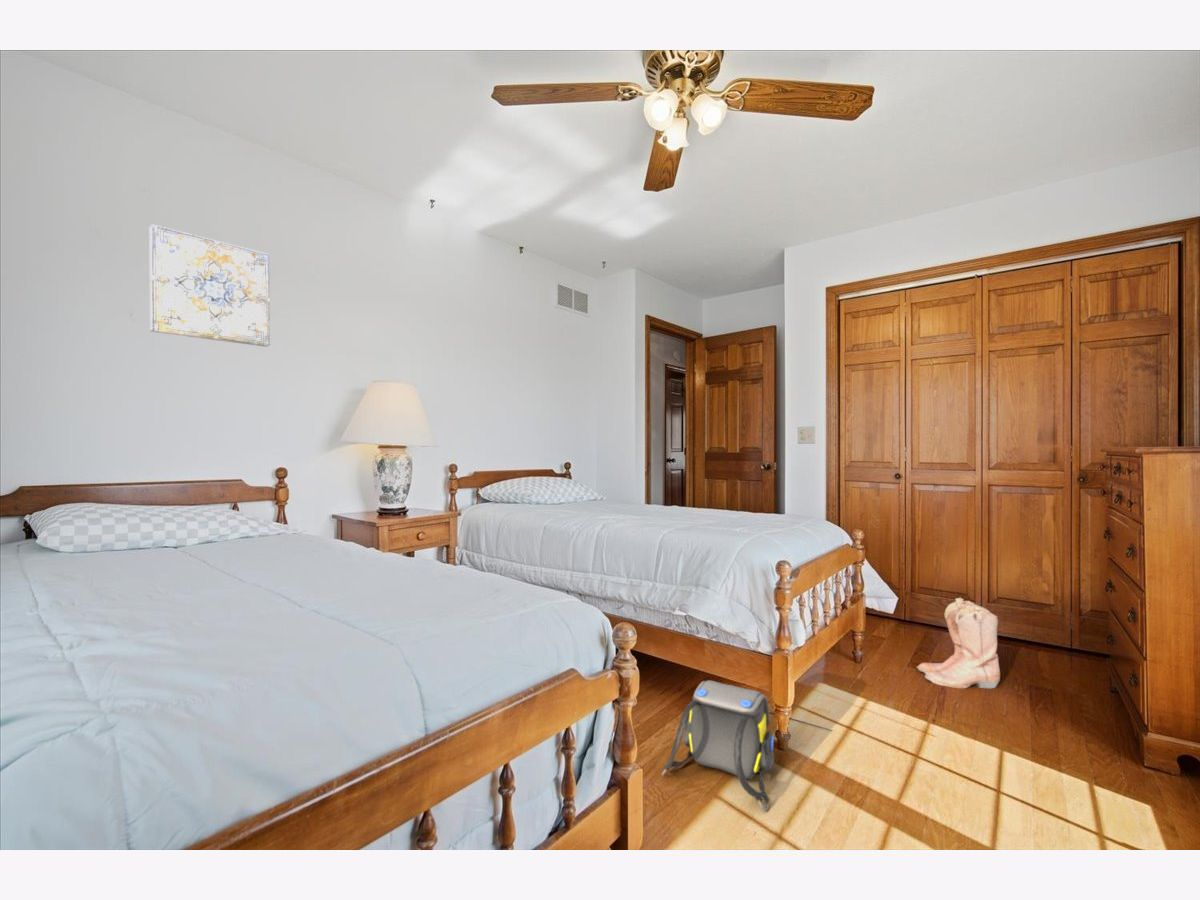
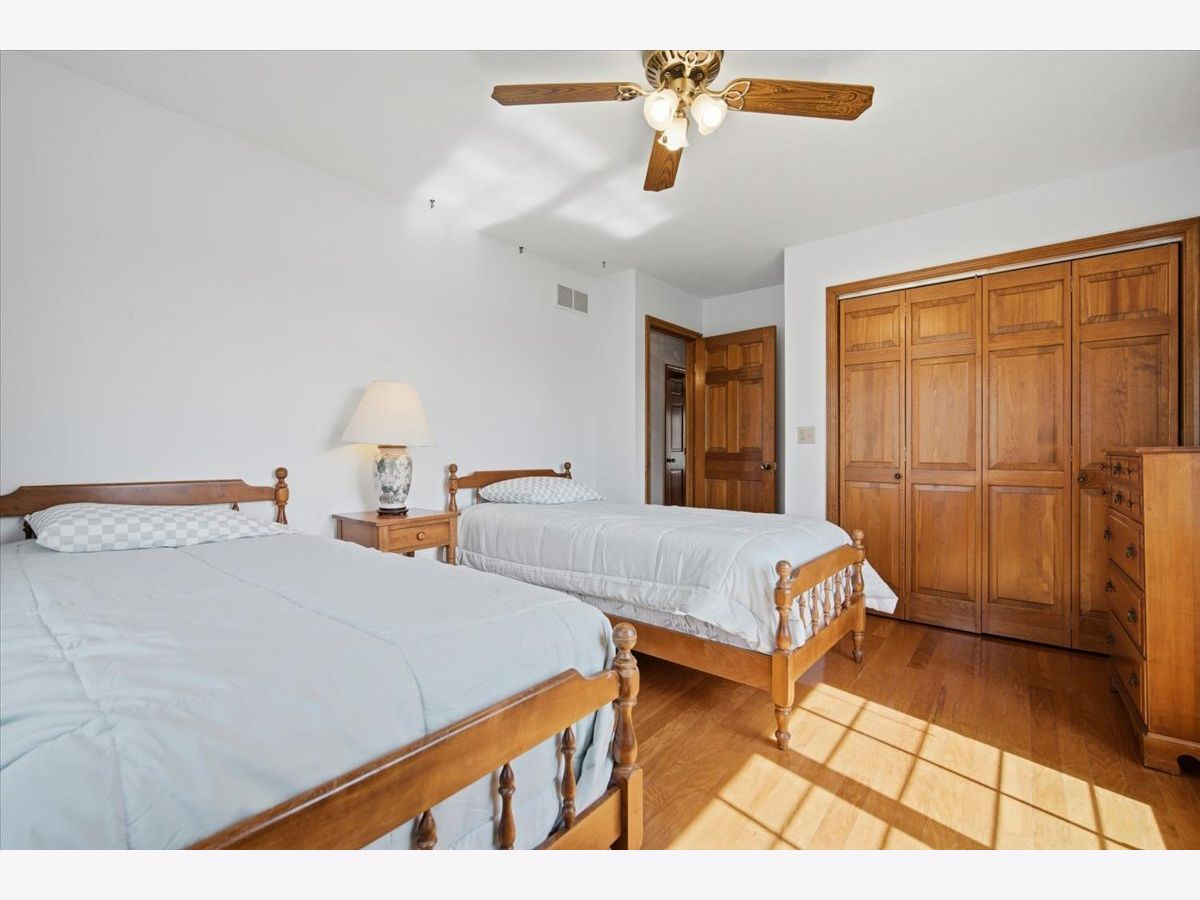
- boots [916,597,1001,689]
- shoulder bag [660,679,775,812]
- wall art [149,223,271,348]
